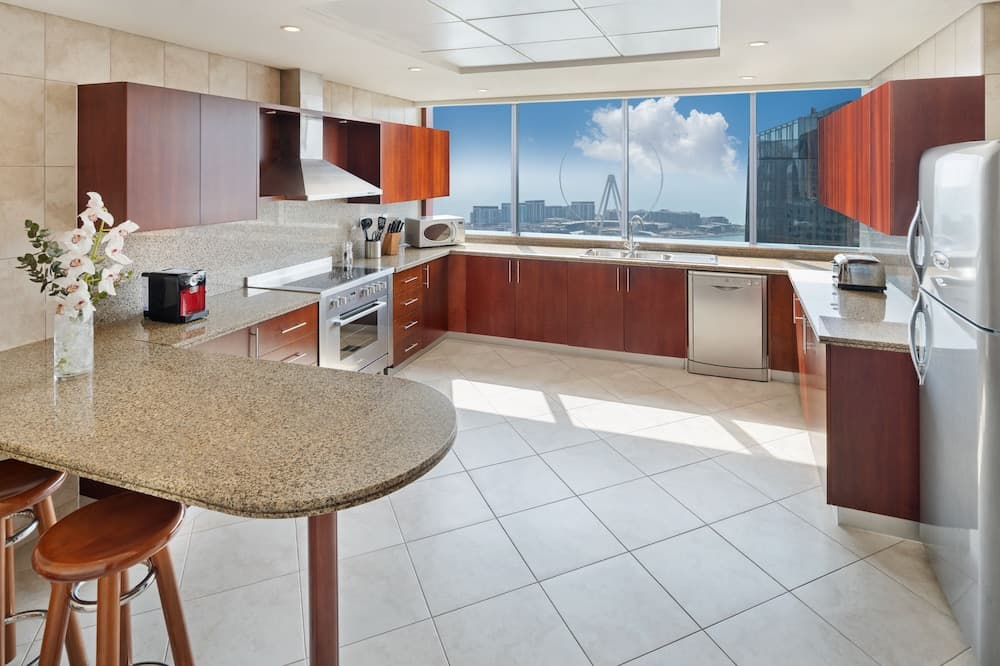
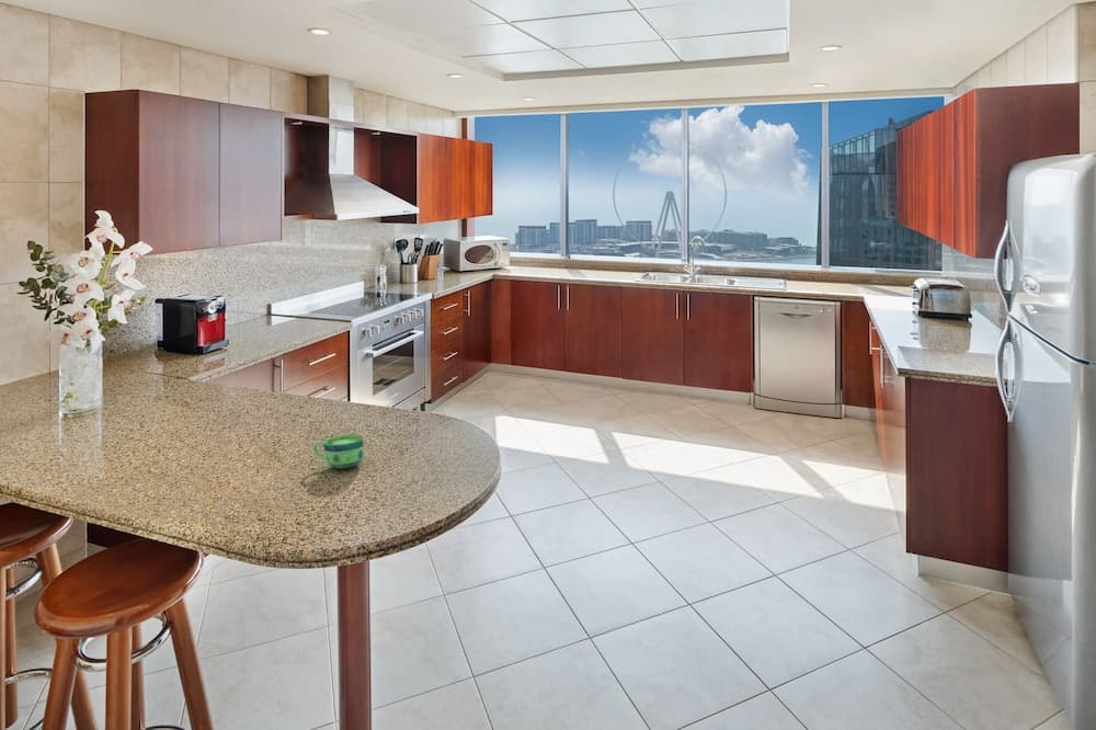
+ cup [311,434,365,470]
